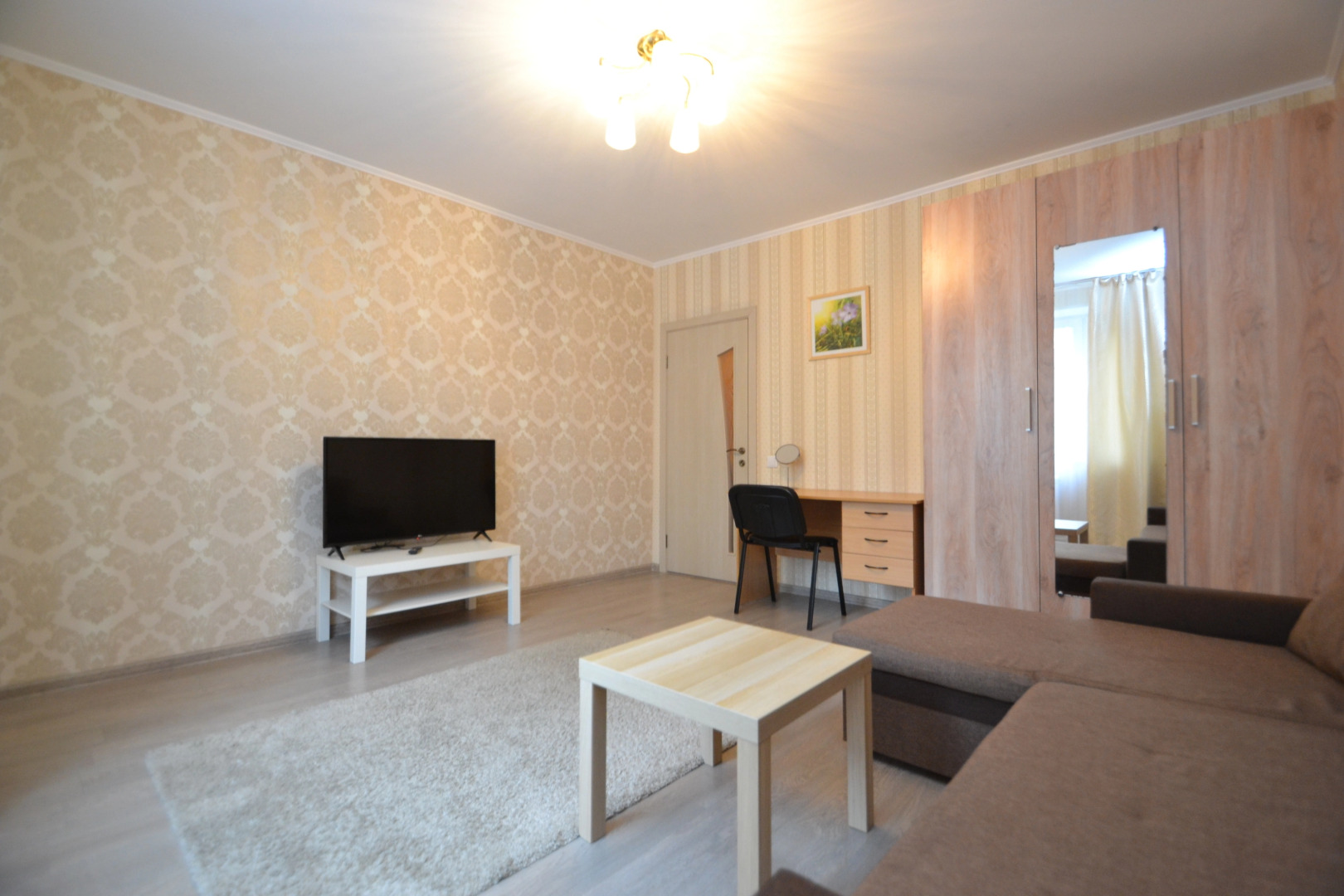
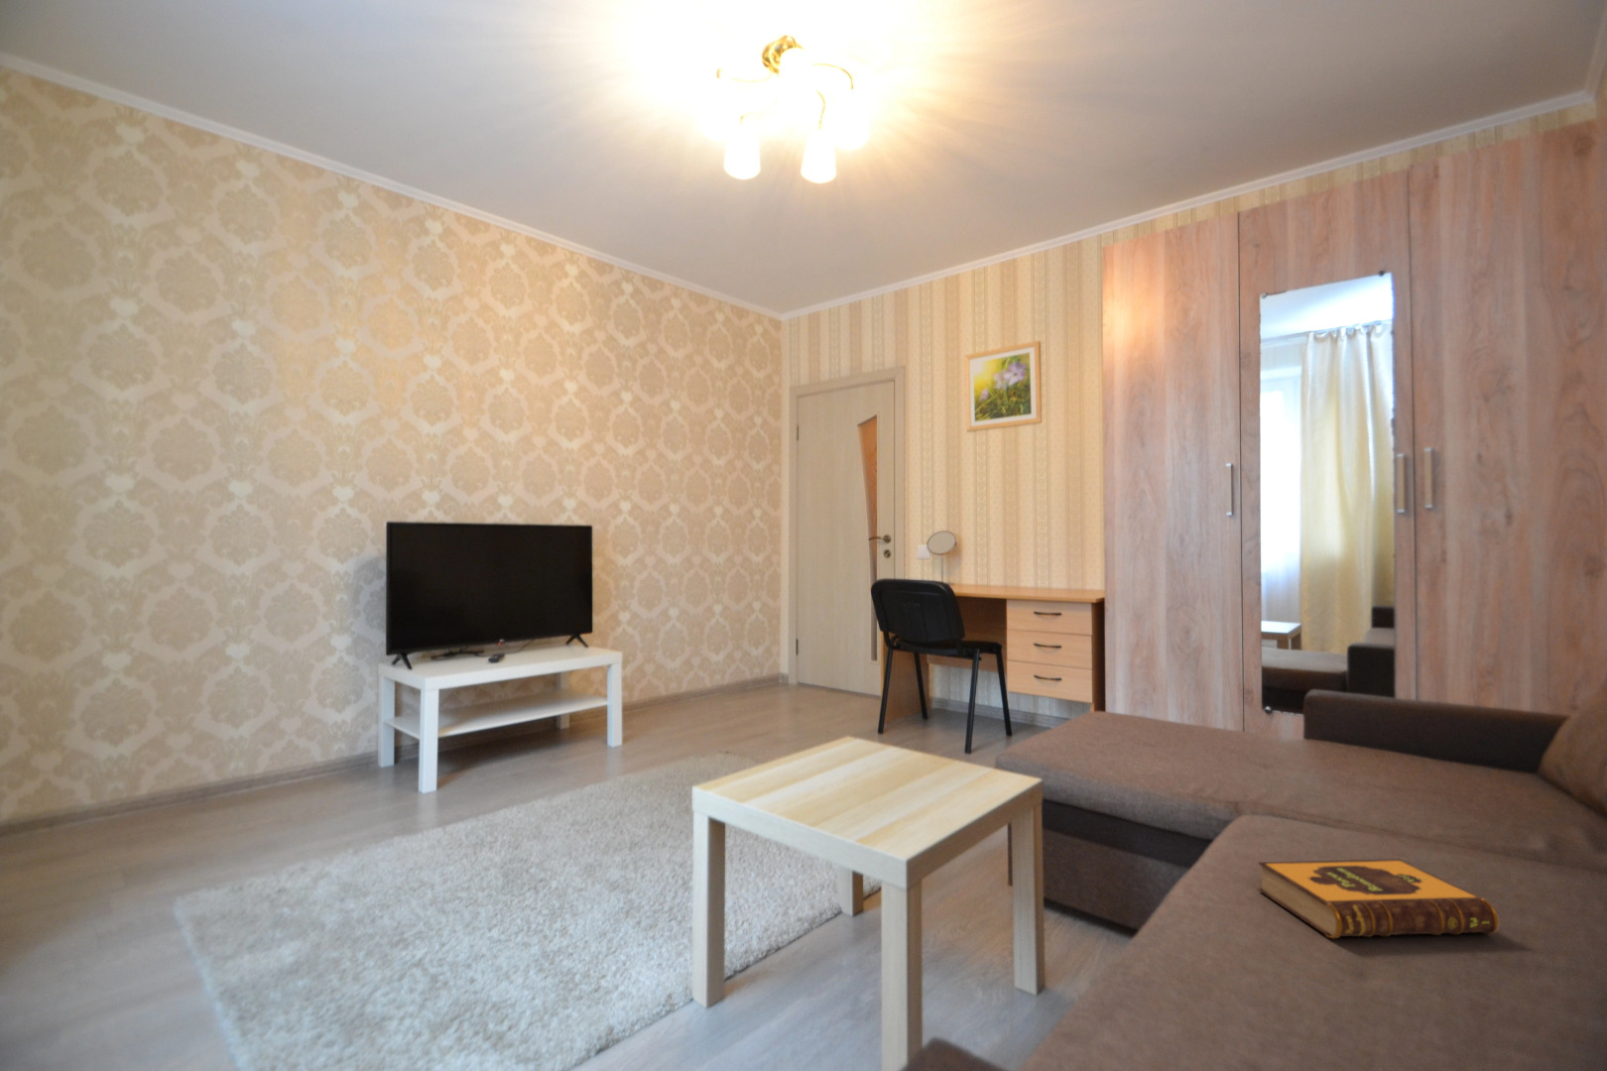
+ hardback book [1257,858,1501,940]
